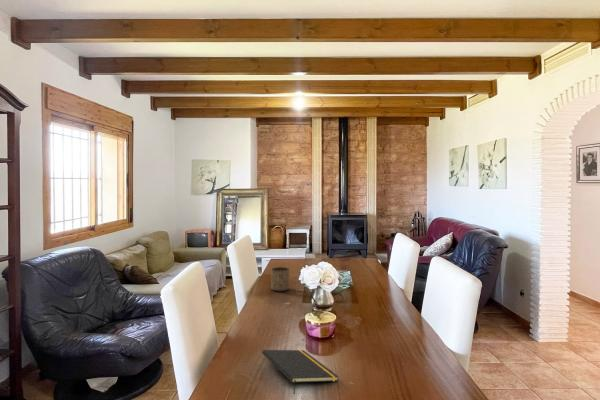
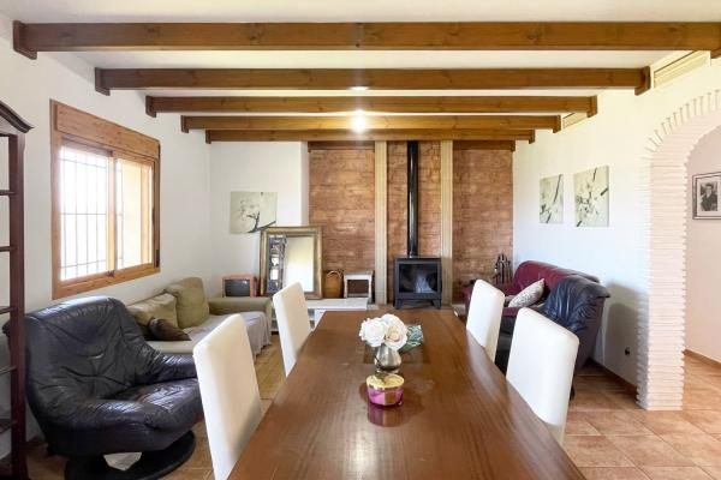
- notepad [261,349,339,395]
- cup [270,266,291,292]
